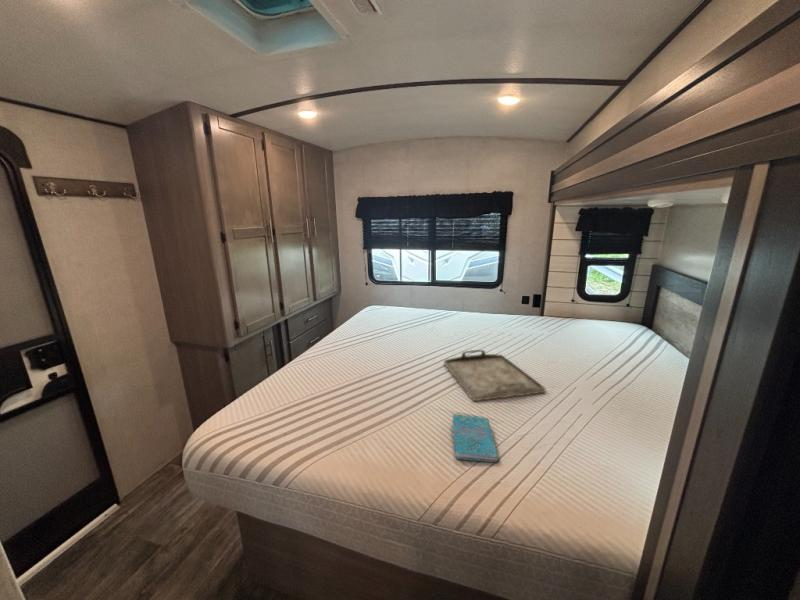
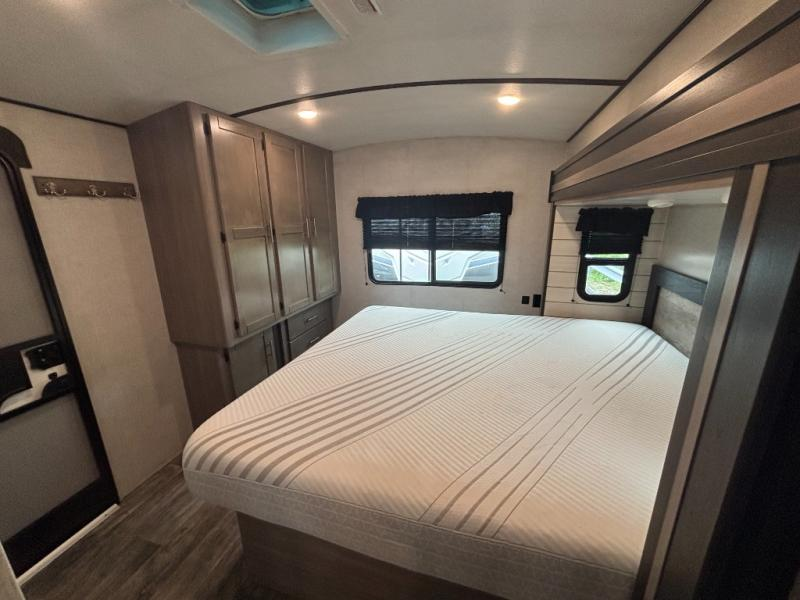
- serving tray [443,349,547,402]
- cover [451,413,500,463]
